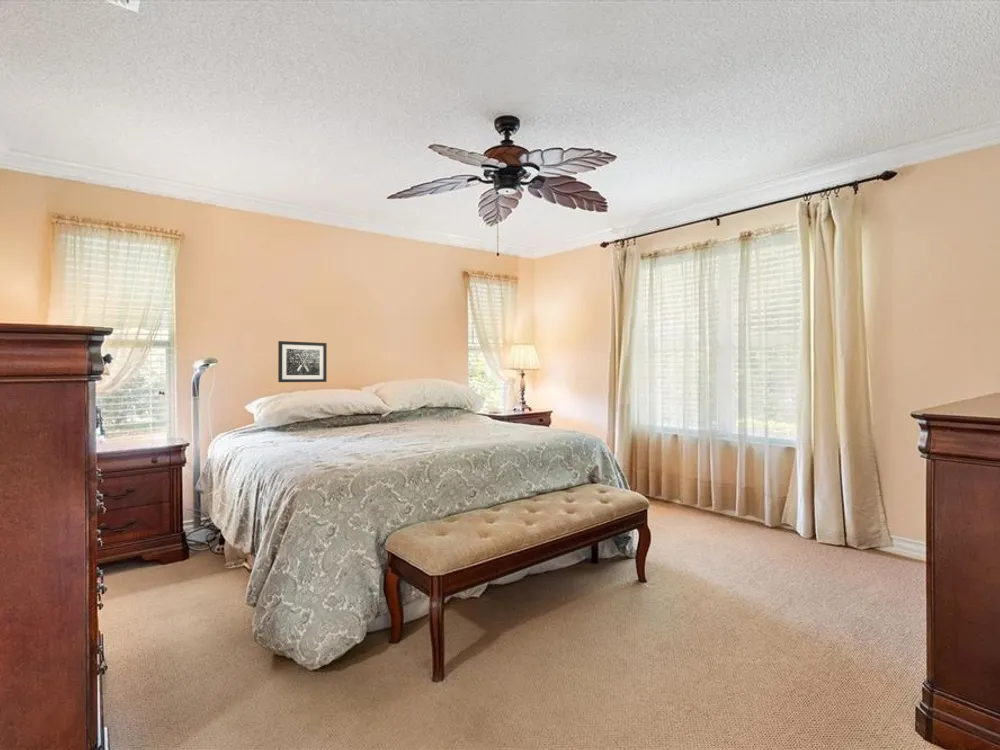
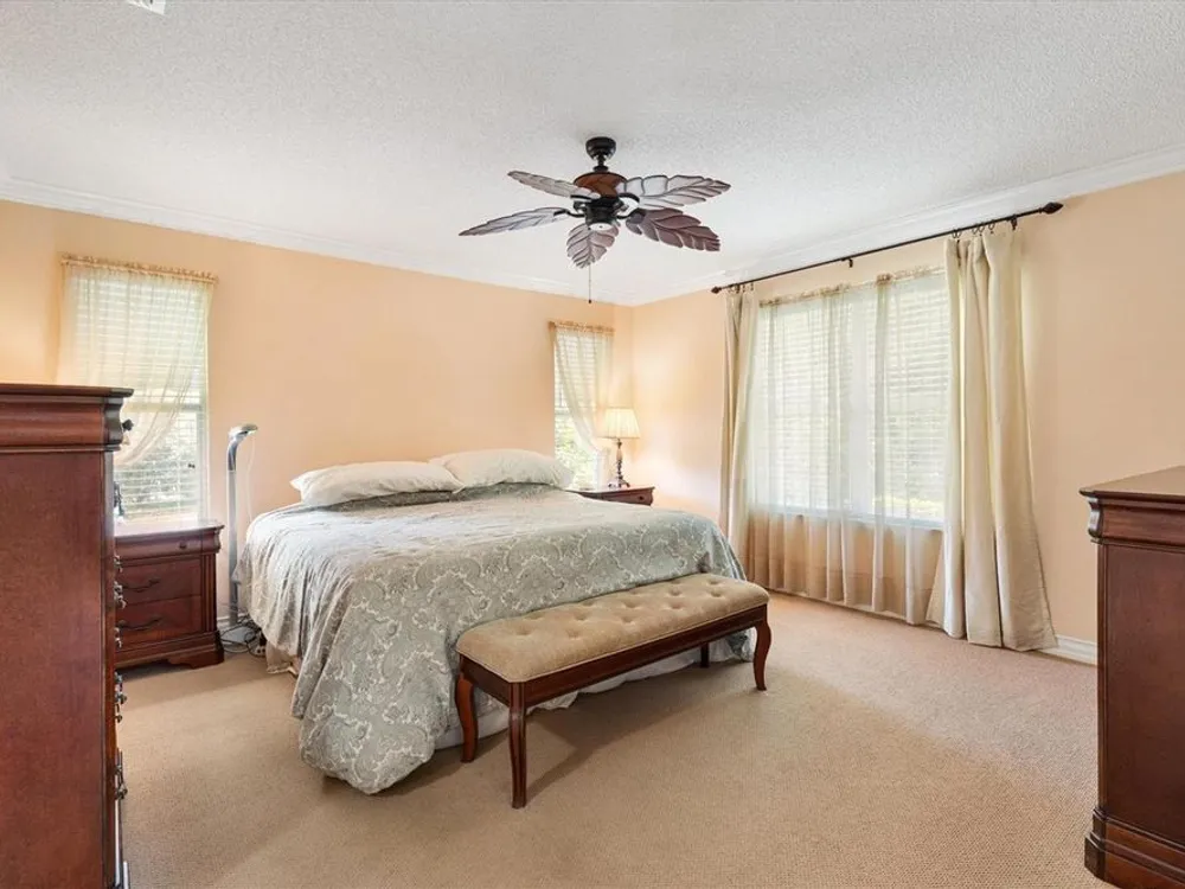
- wall art [277,340,328,383]
